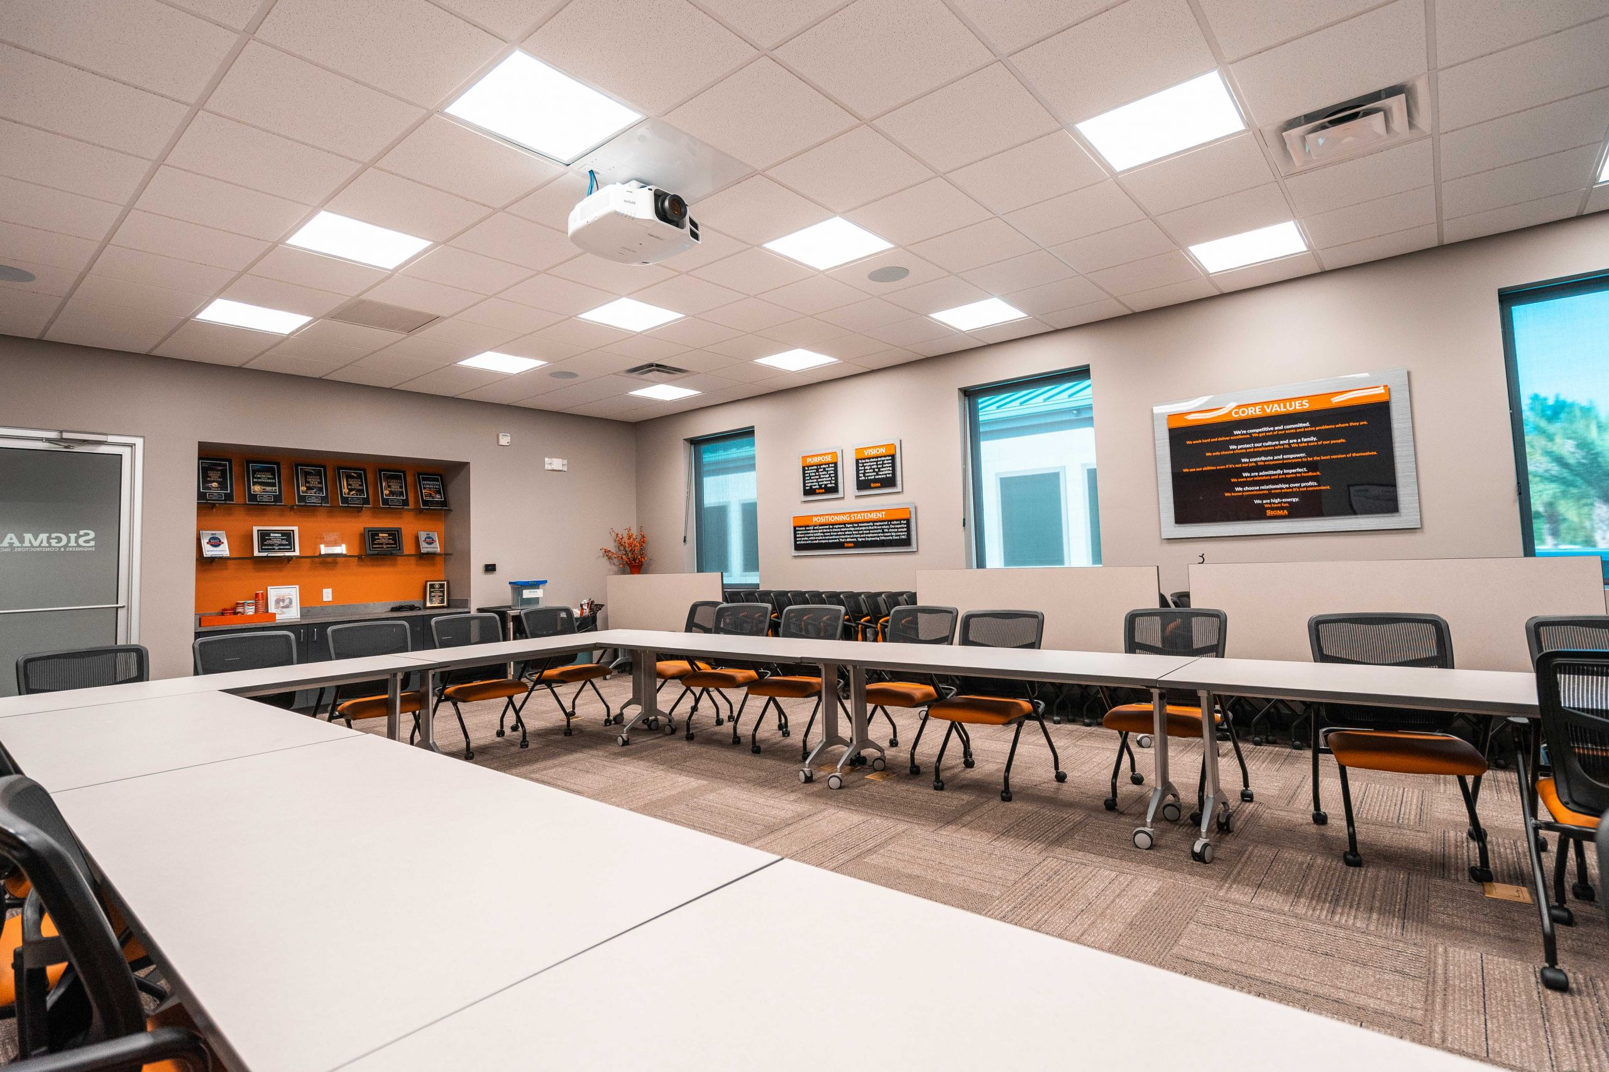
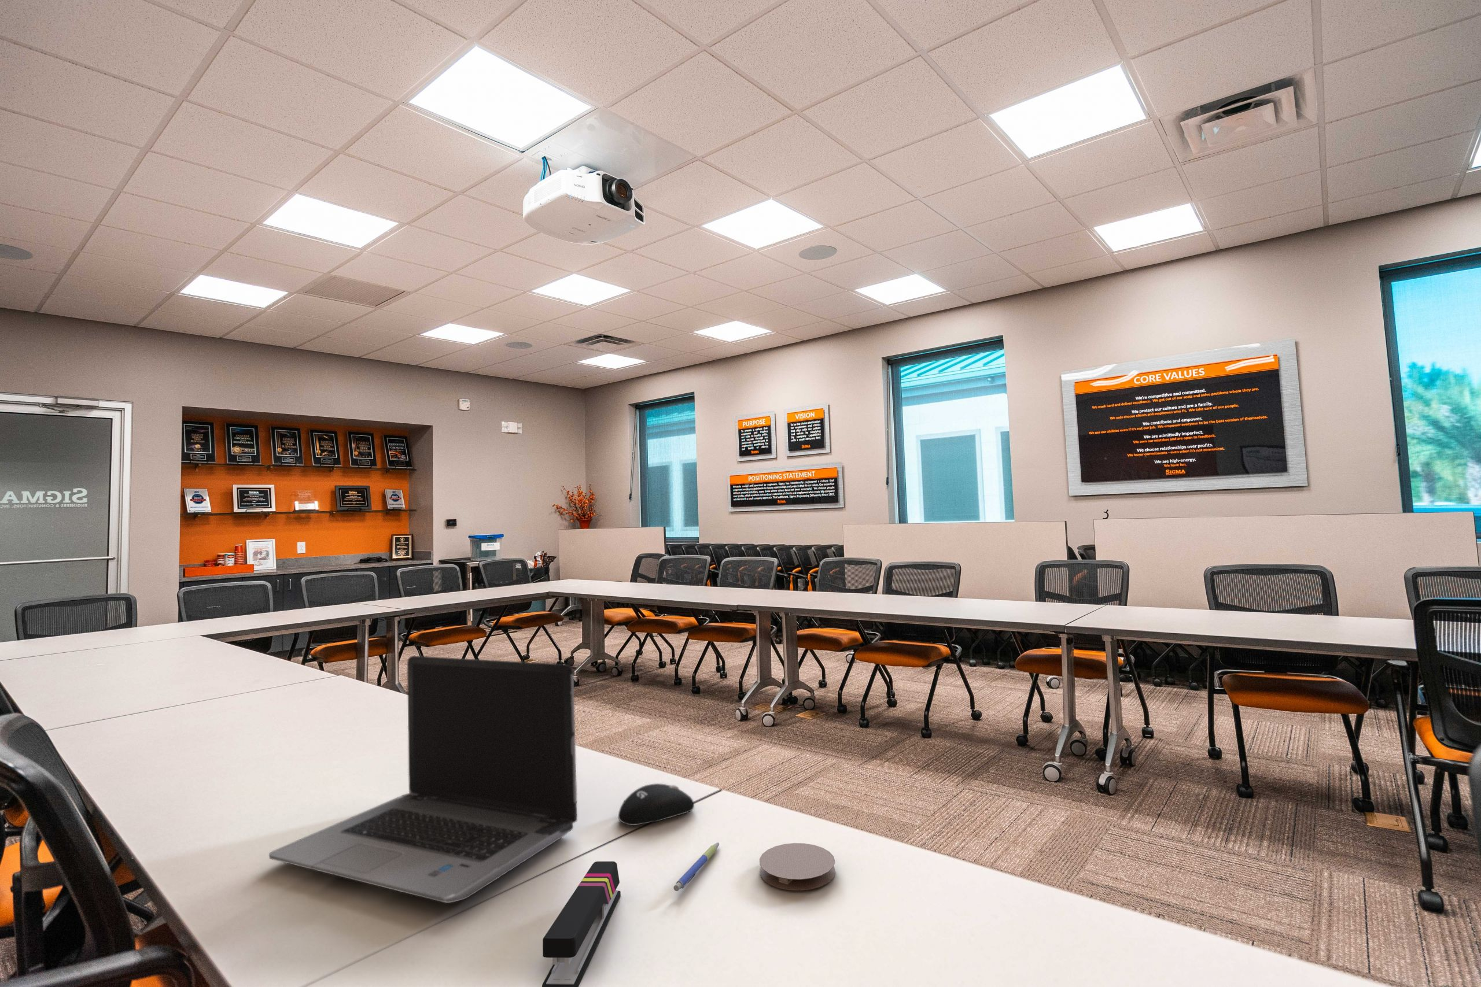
+ pen [673,842,720,891]
+ computer mouse [617,783,695,826]
+ coaster [759,843,836,891]
+ laptop computer [269,655,577,903]
+ stapler [541,861,621,987]
